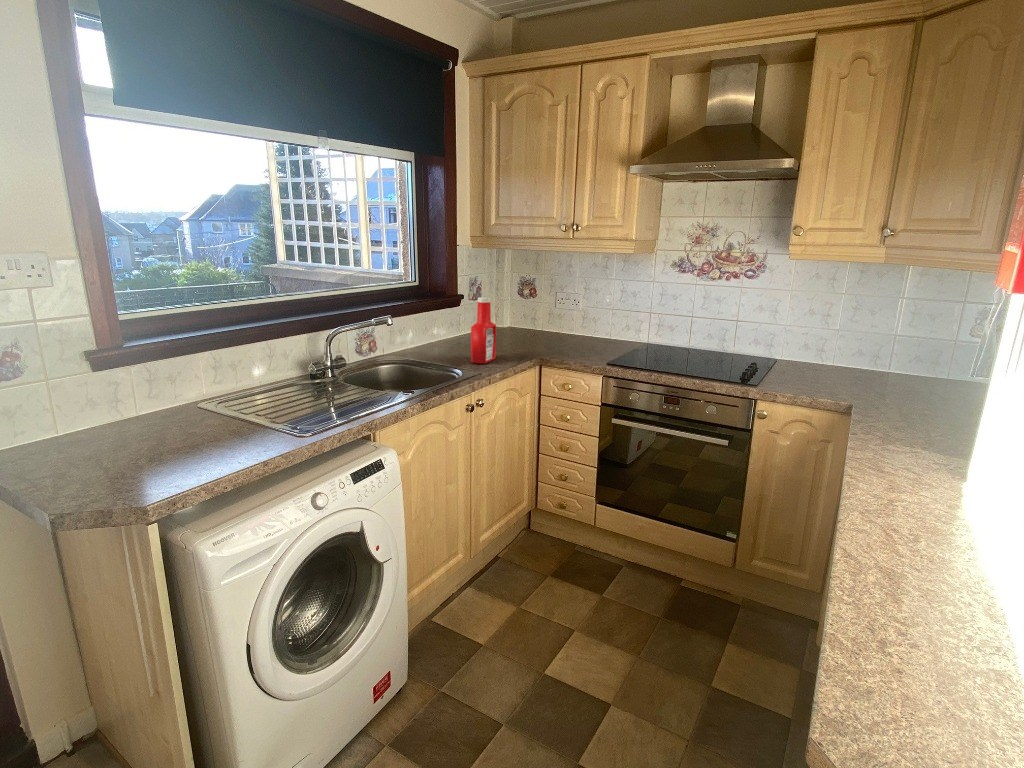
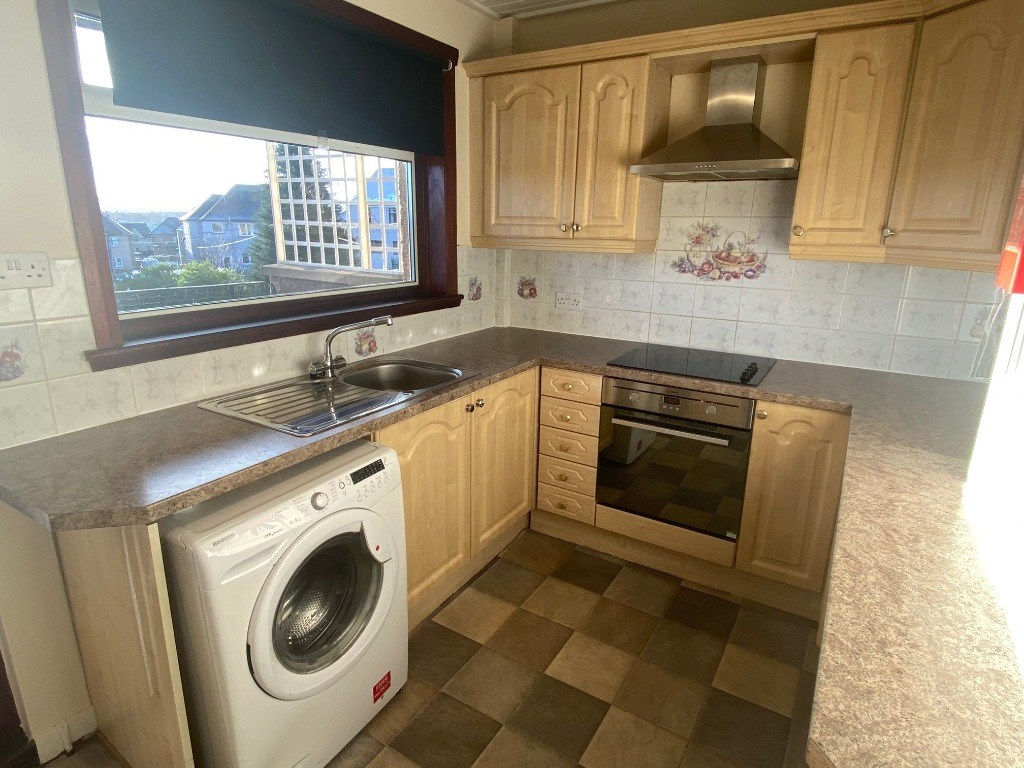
- soap bottle [470,296,497,365]
